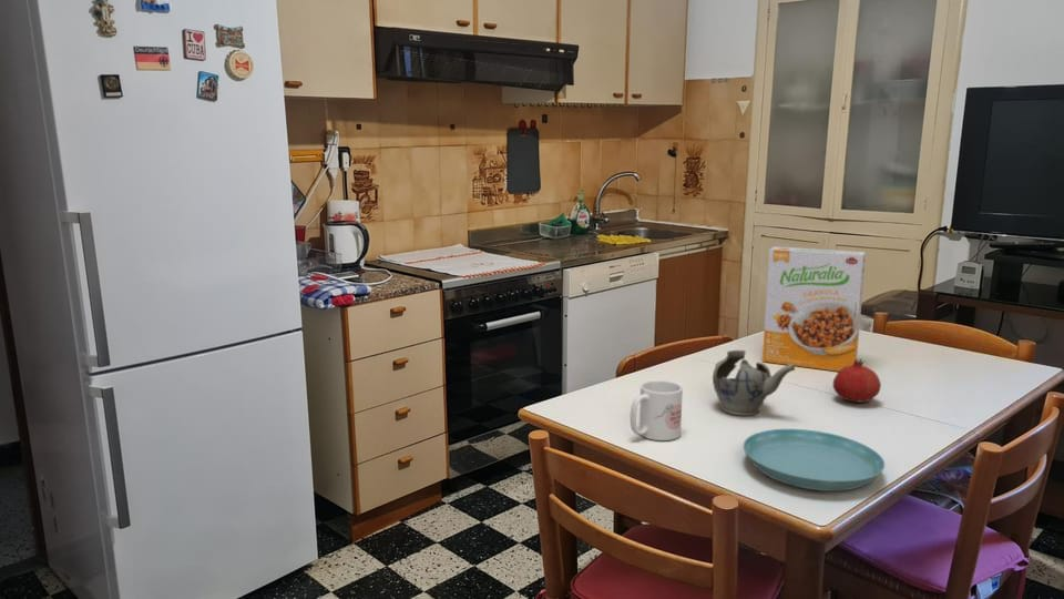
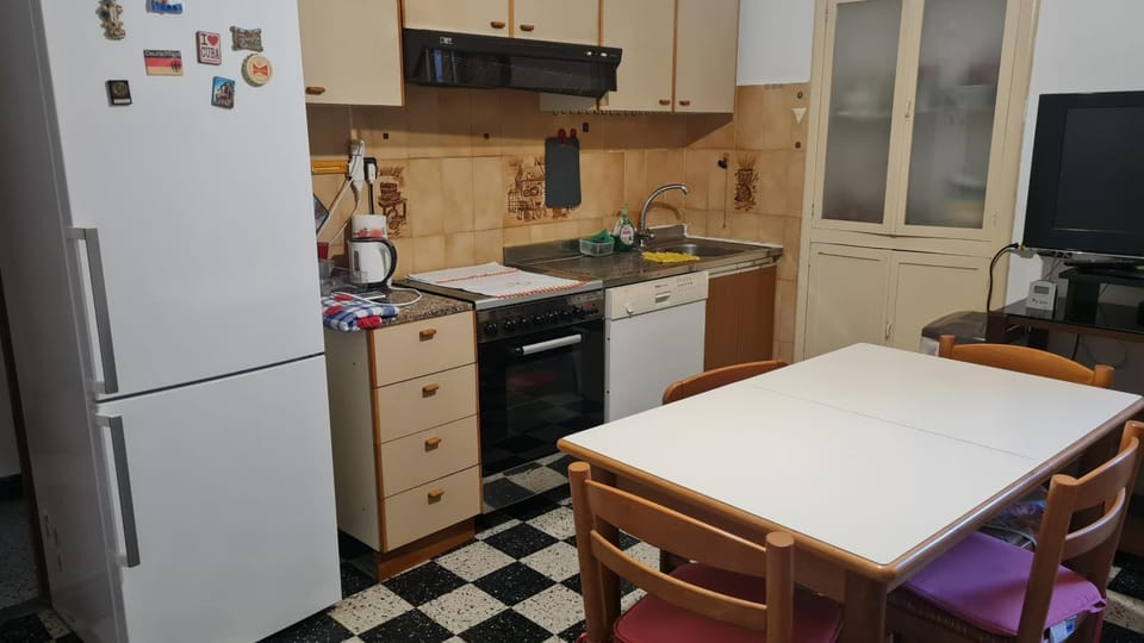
- teapot [712,349,796,416]
- mug [630,379,684,441]
- cereal box [761,245,867,373]
- saucer [743,428,886,493]
- fruit [832,357,882,404]
